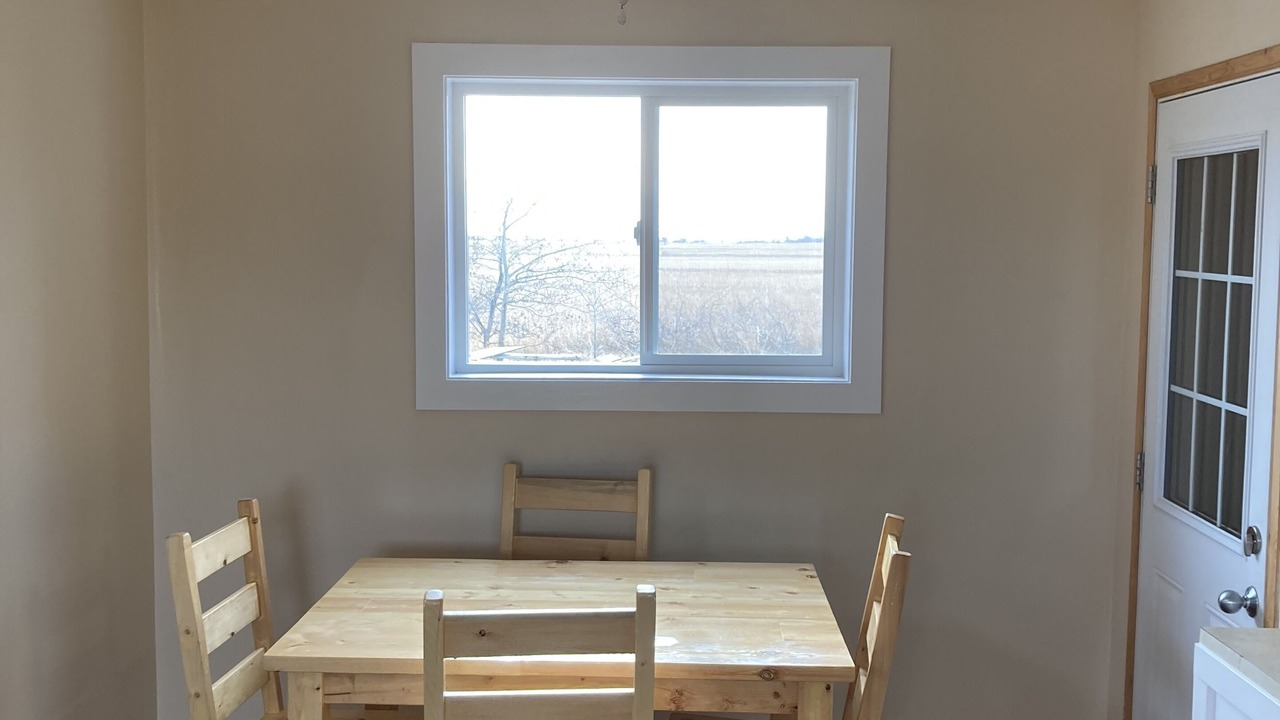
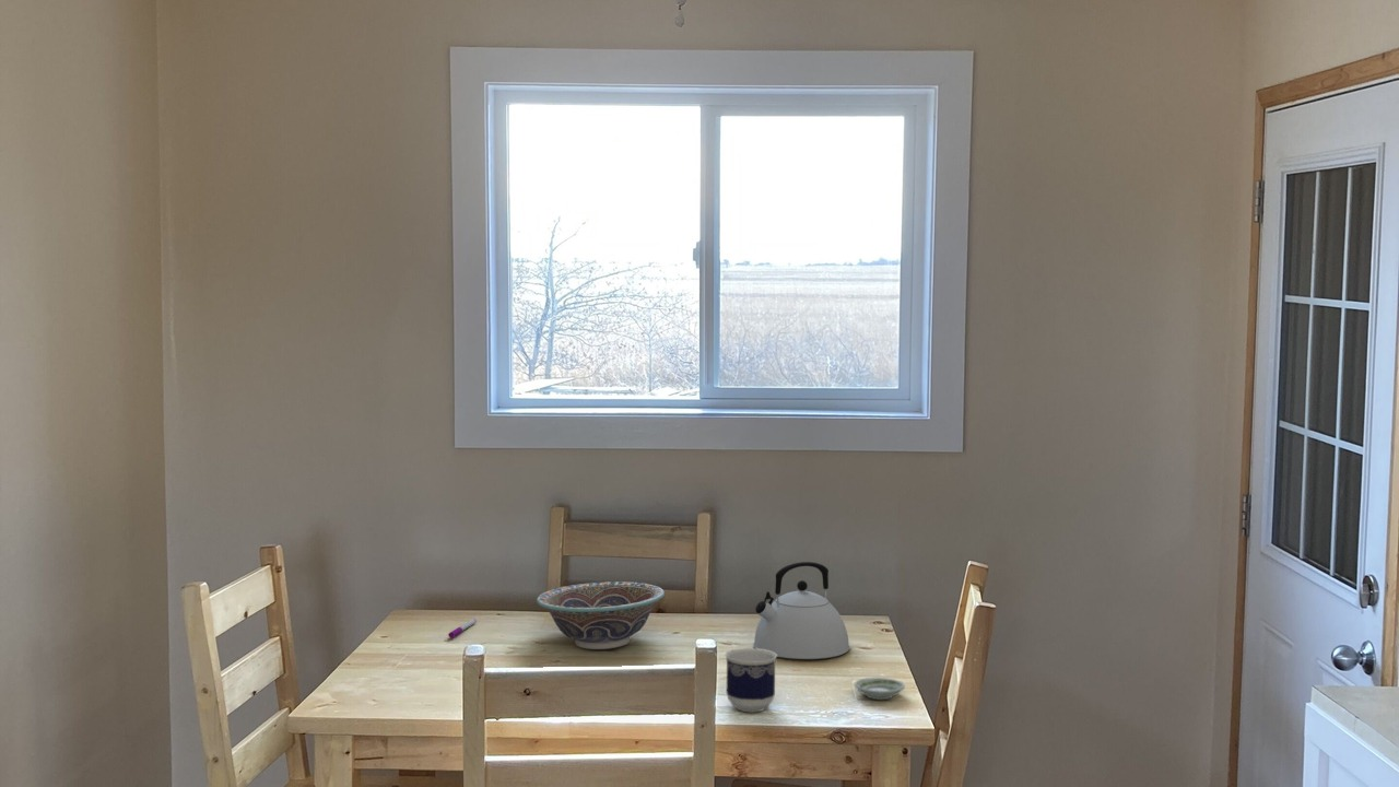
+ kettle [753,561,850,660]
+ cup [725,647,777,713]
+ saucer [854,677,906,701]
+ decorative bowl [536,580,666,650]
+ pen [447,618,477,639]
